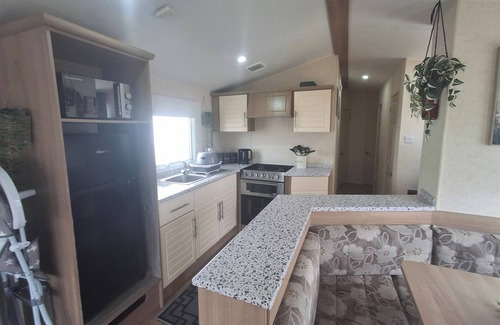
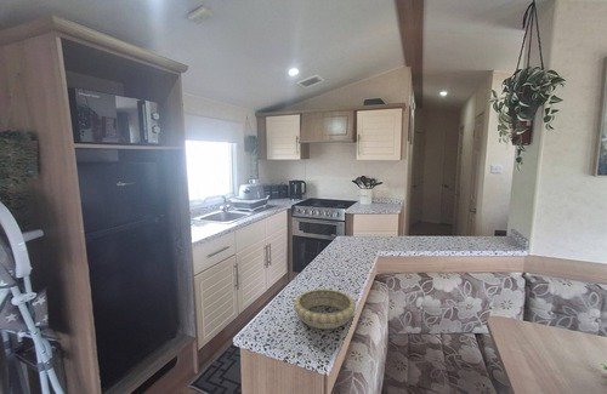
+ decorative bowl [293,287,357,330]
